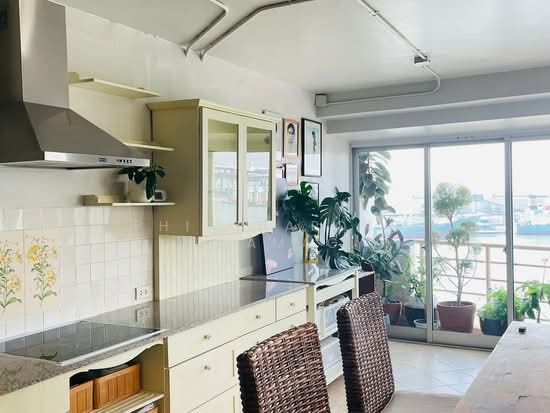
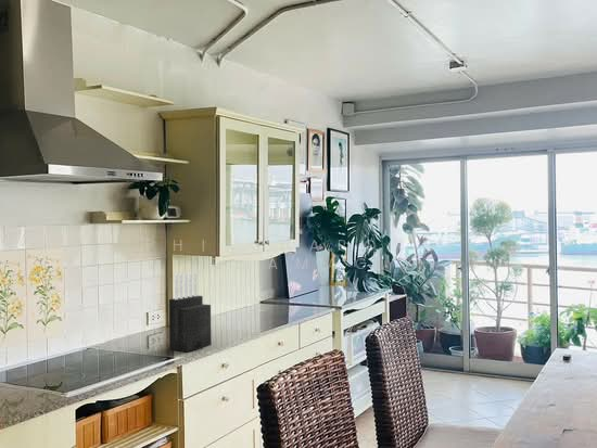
+ knife block [168,271,212,353]
